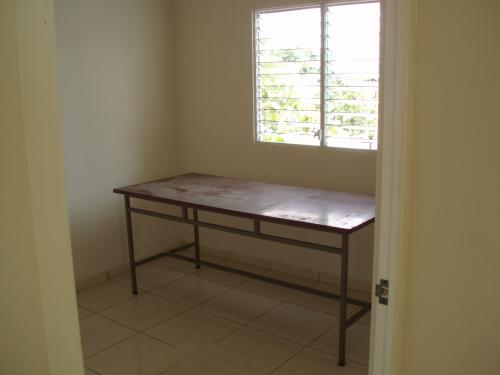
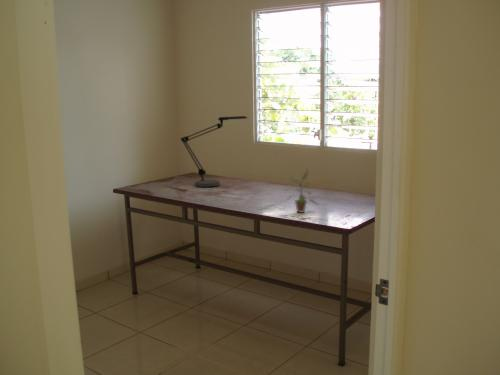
+ potted plant [282,168,319,214]
+ desk lamp [180,115,248,188]
